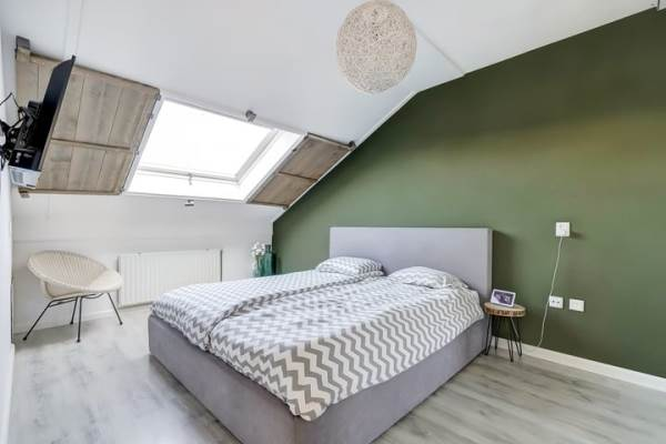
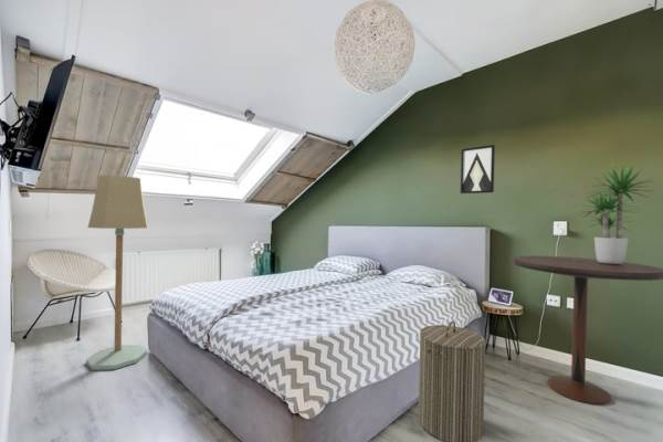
+ laundry hamper [418,320,487,442]
+ floor lamp [85,173,149,371]
+ pedestal table [512,255,663,406]
+ wall art [460,144,496,194]
+ potted plant [573,161,661,264]
